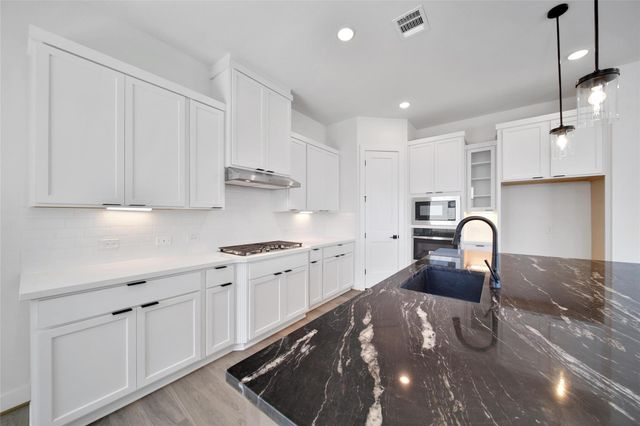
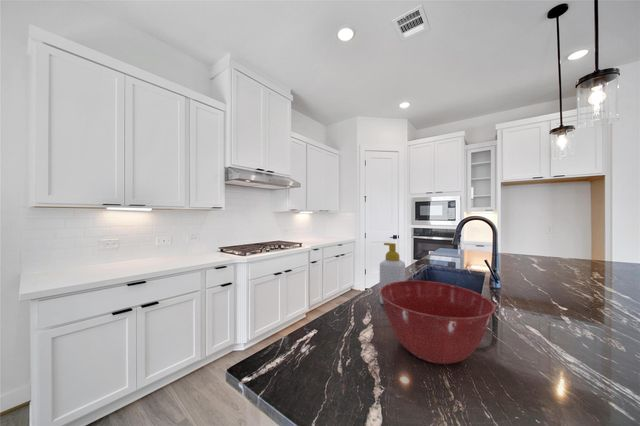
+ mixing bowl [379,280,496,365]
+ soap bottle [379,242,406,305]
